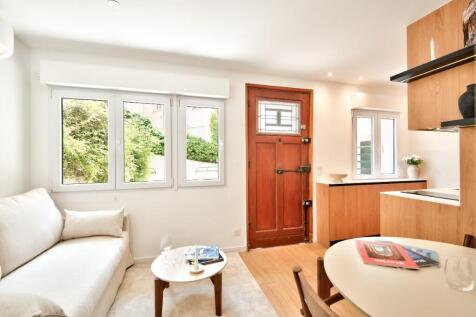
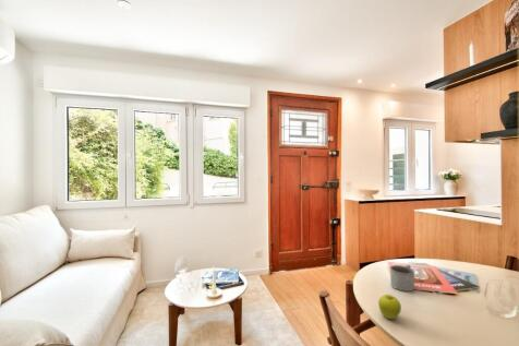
+ fruit [377,294,402,320]
+ mug [389,264,417,293]
